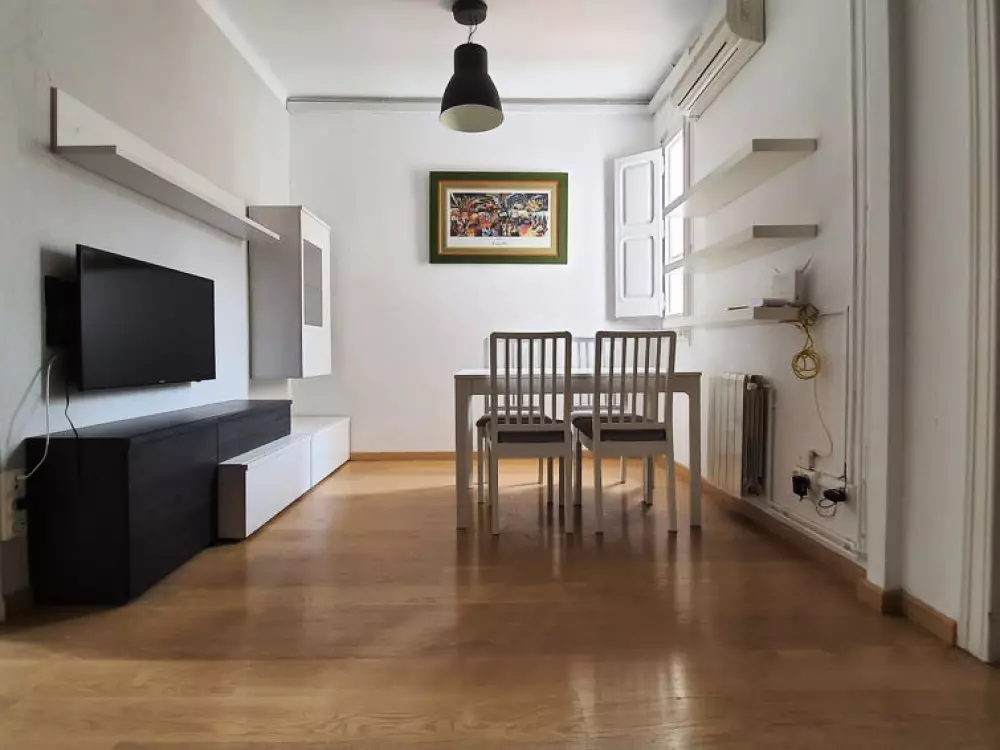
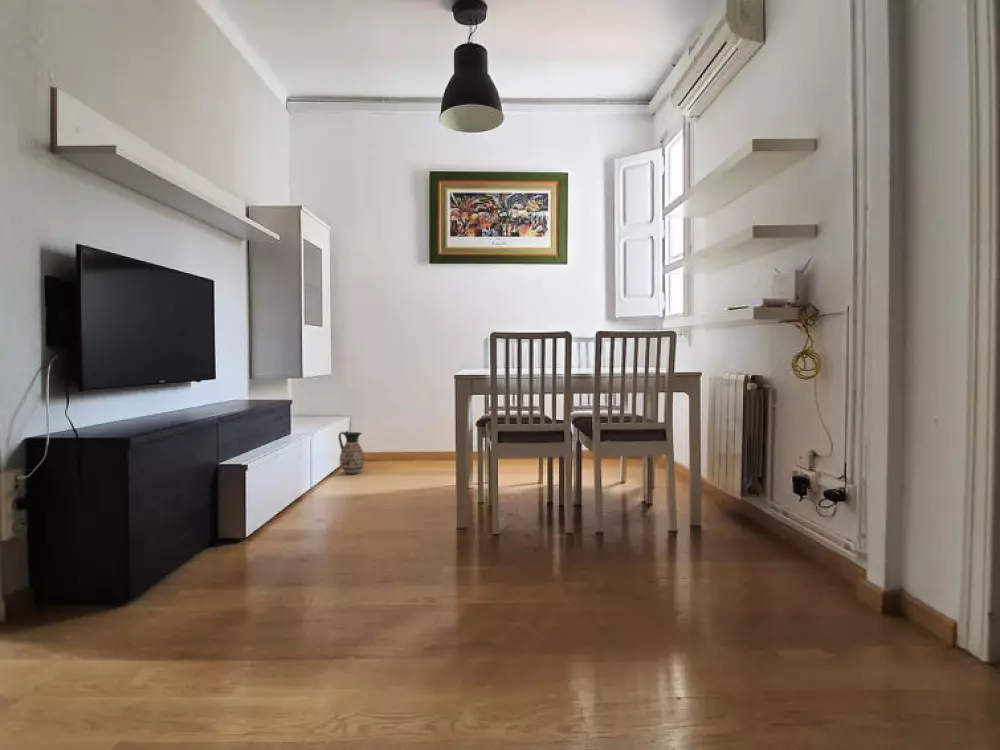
+ ceramic jug [337,429,366,475]
